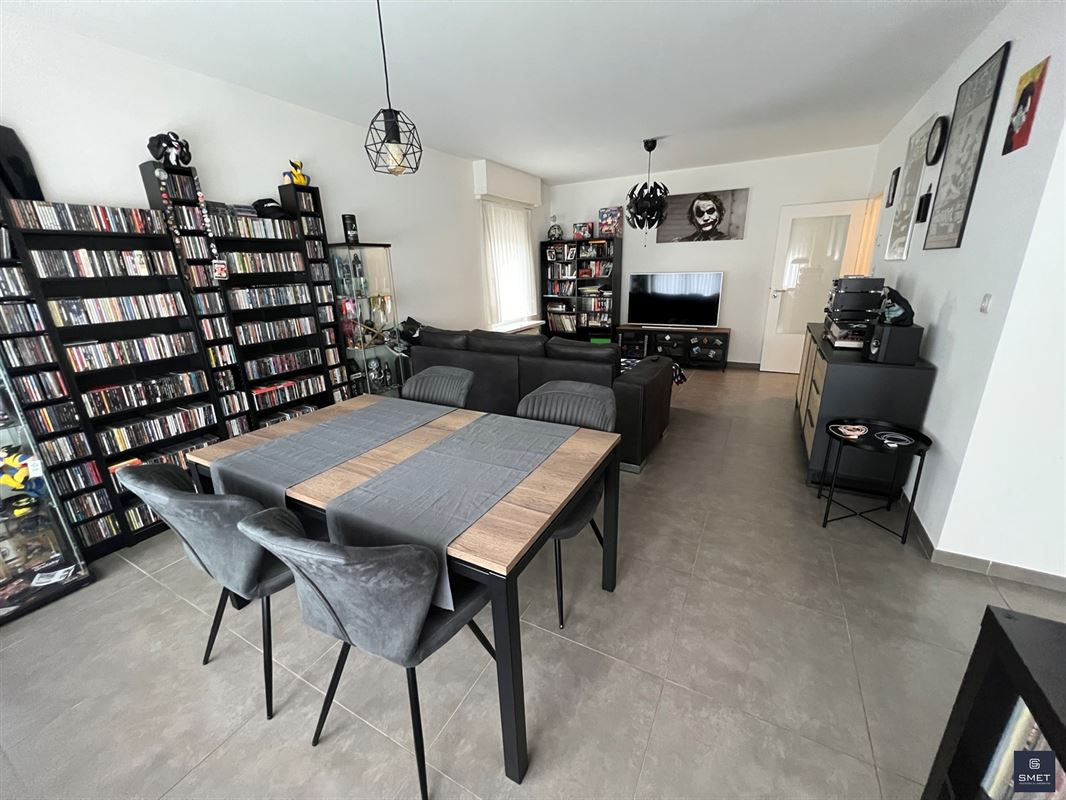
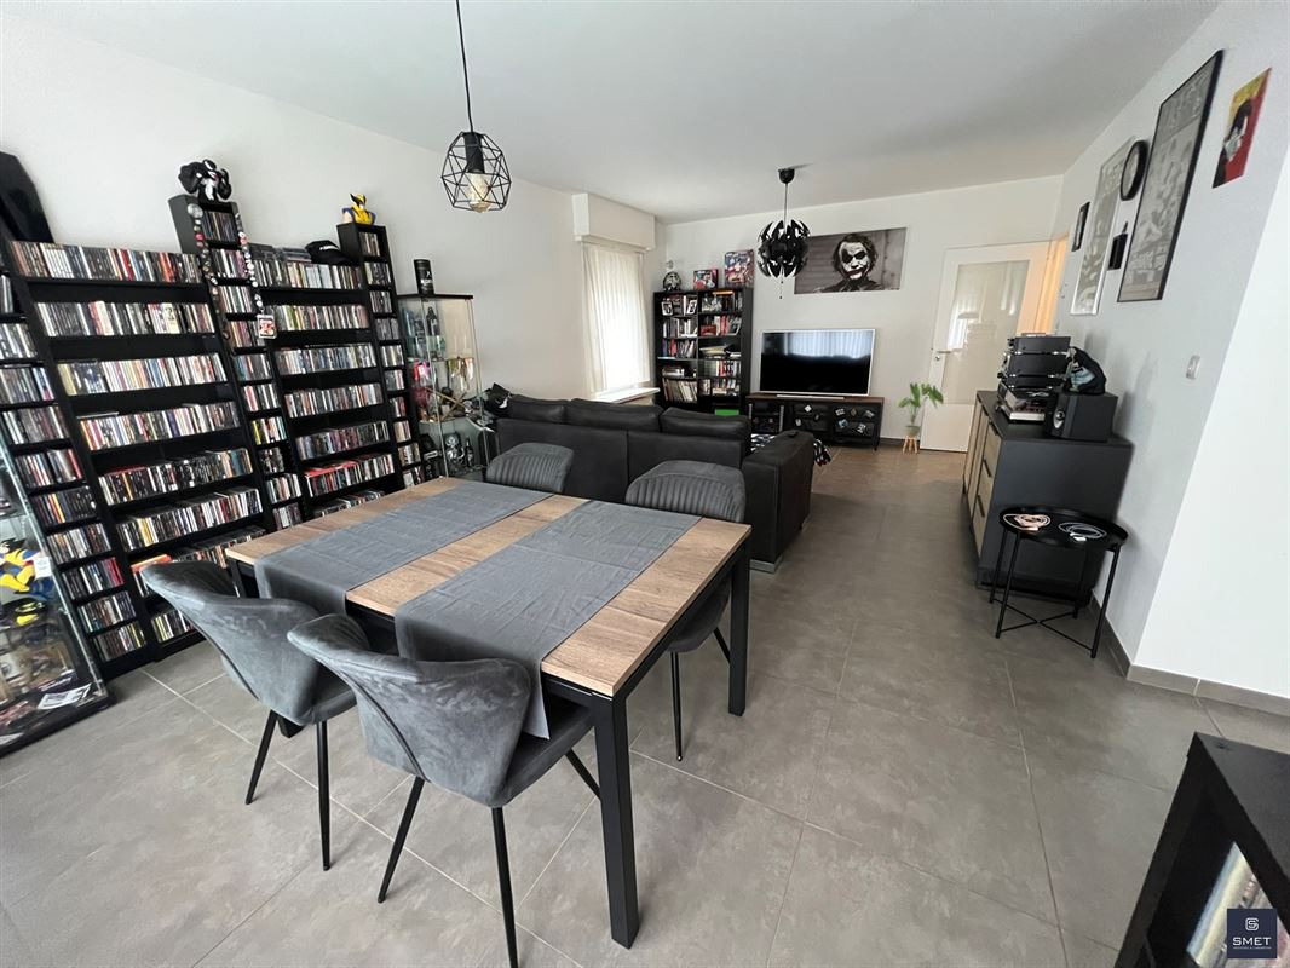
+ house plant [895,381,945,454]
